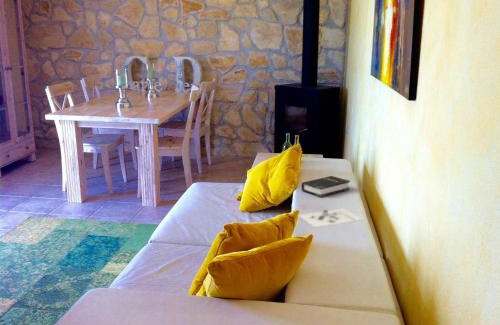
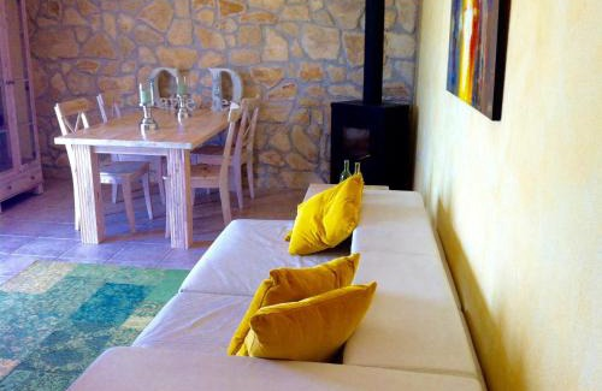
- architectural model [298,207,365,228]
- hardback book [301,175,351,198]
